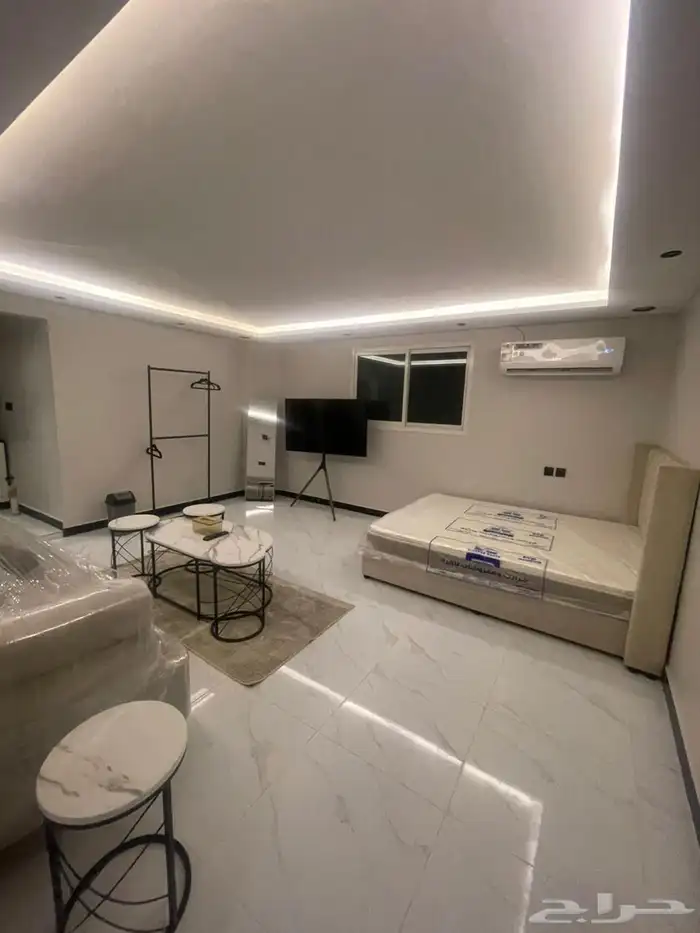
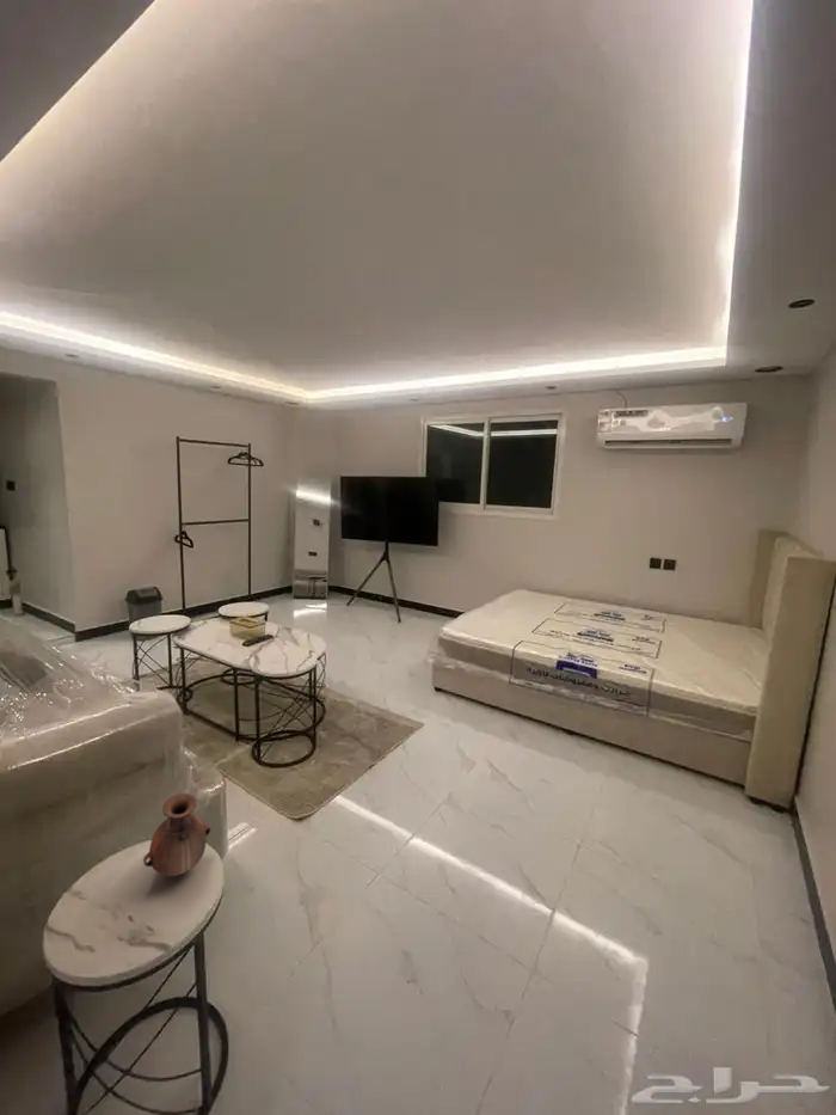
+ vase [142,792,211,877]
